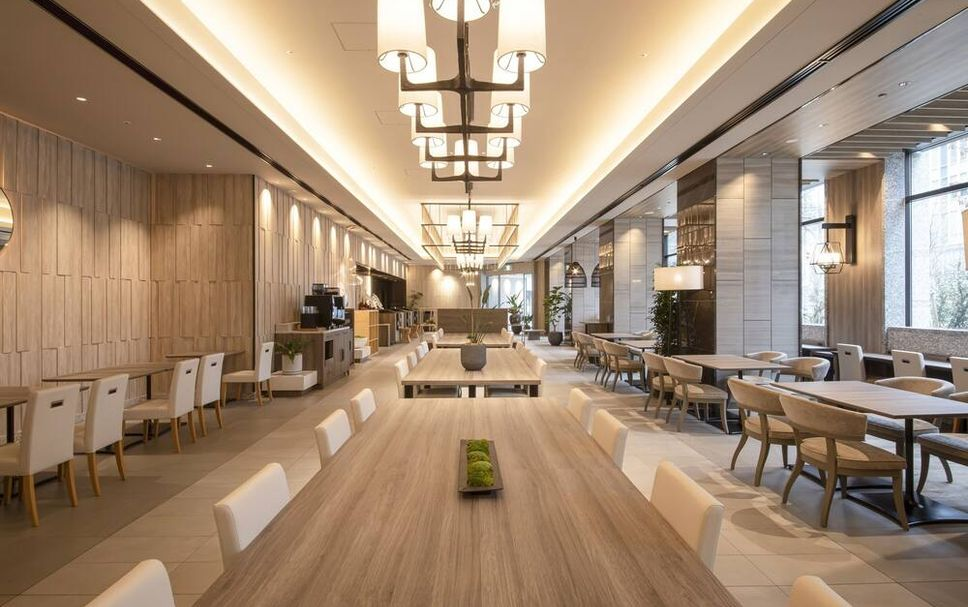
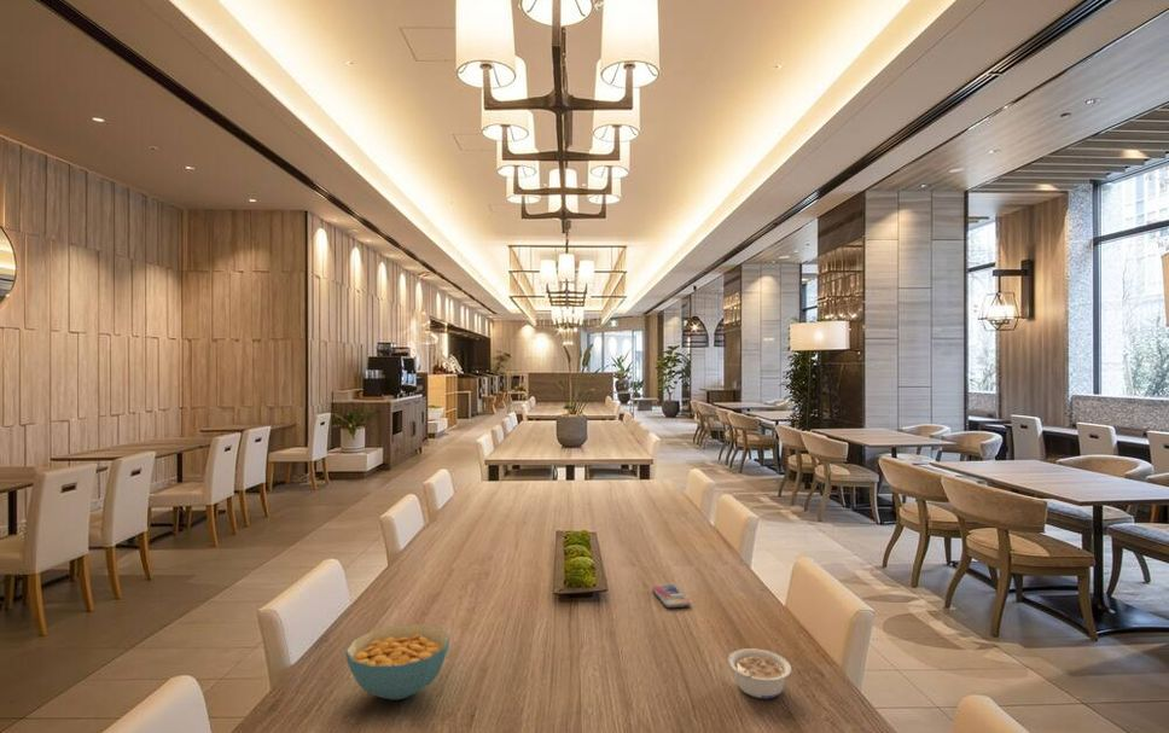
+ smartphone [651,584,692,609]
+ cereal bowl [344,623,450,700]
+ legume [727,647,792,699]
